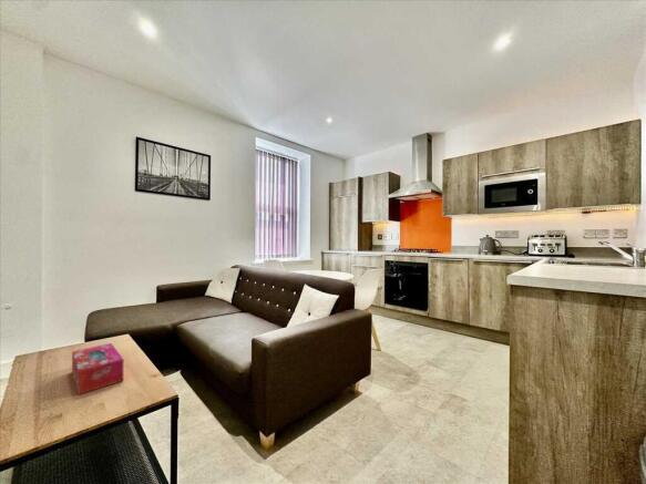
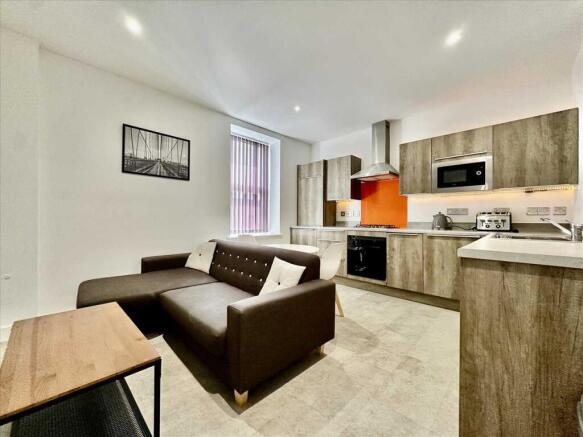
- tissue box [71,342,125,395]
